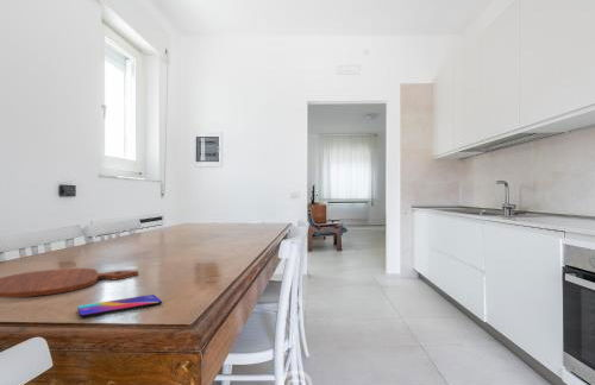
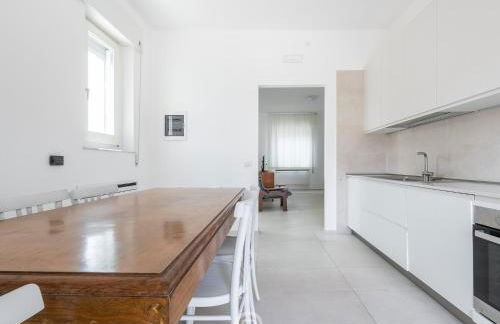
- smartphone [76,294,163,318]
- cutting board [0,267,139,298]
